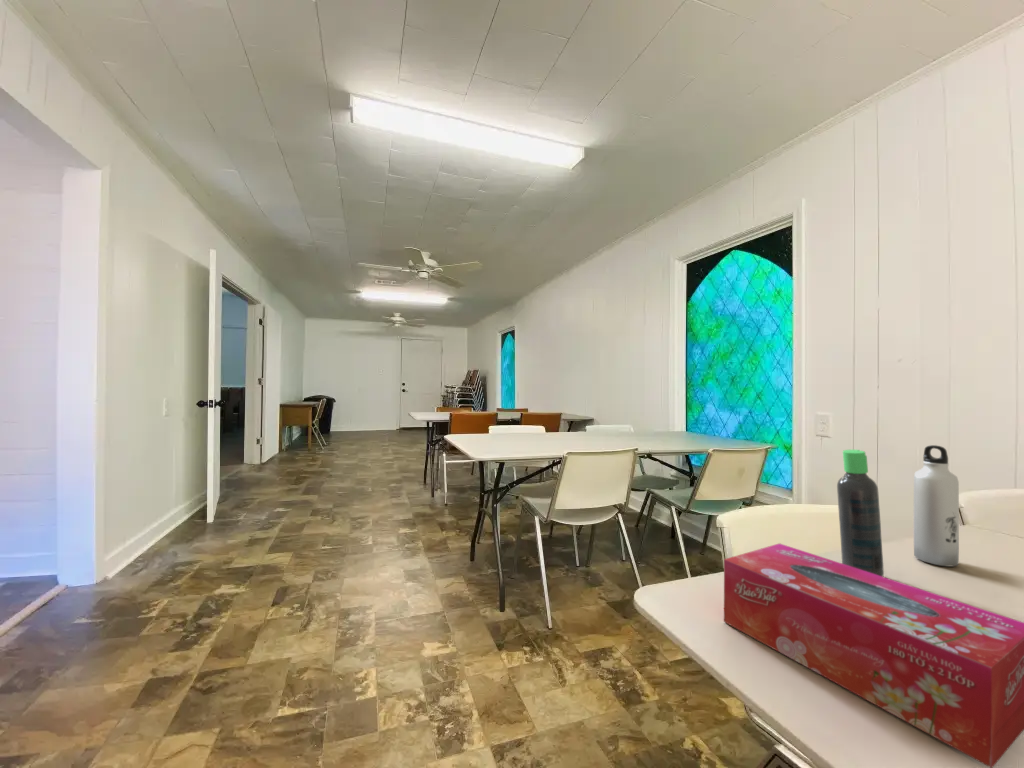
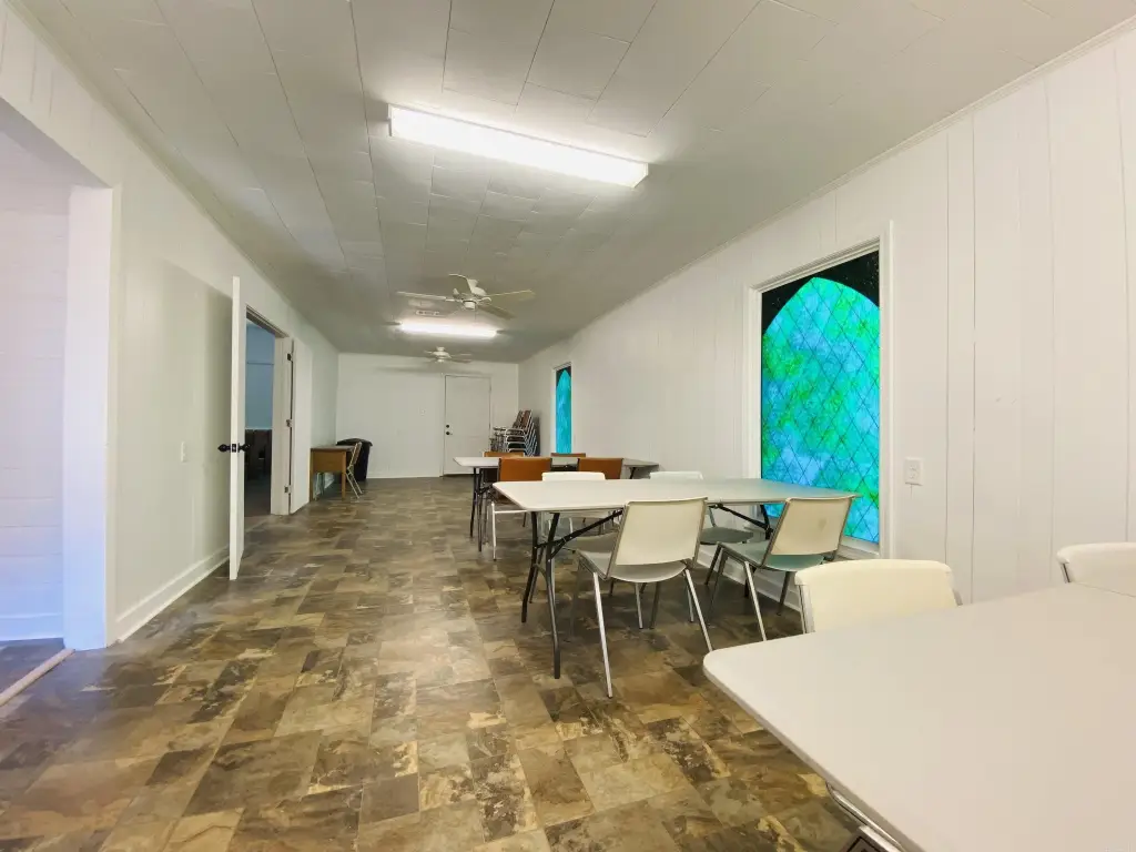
- tissue box [723,542,1024,768]
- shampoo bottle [836,449,885,577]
- water bottle [913,444,960,567]
